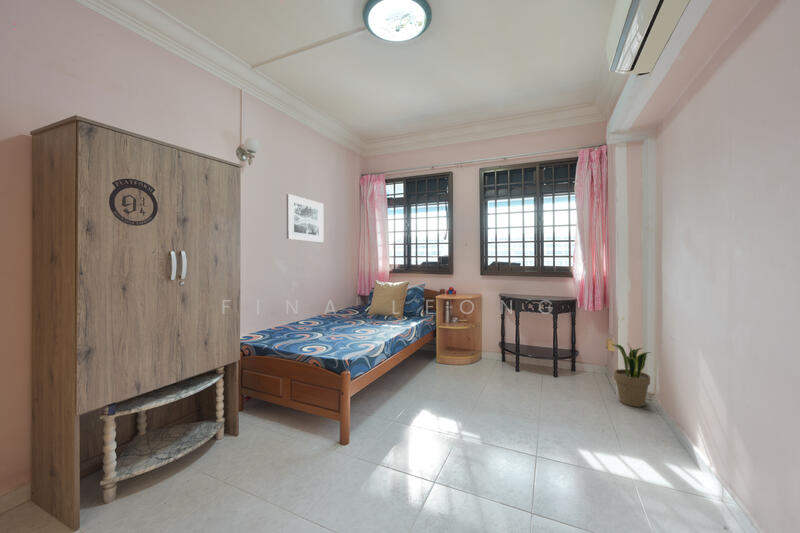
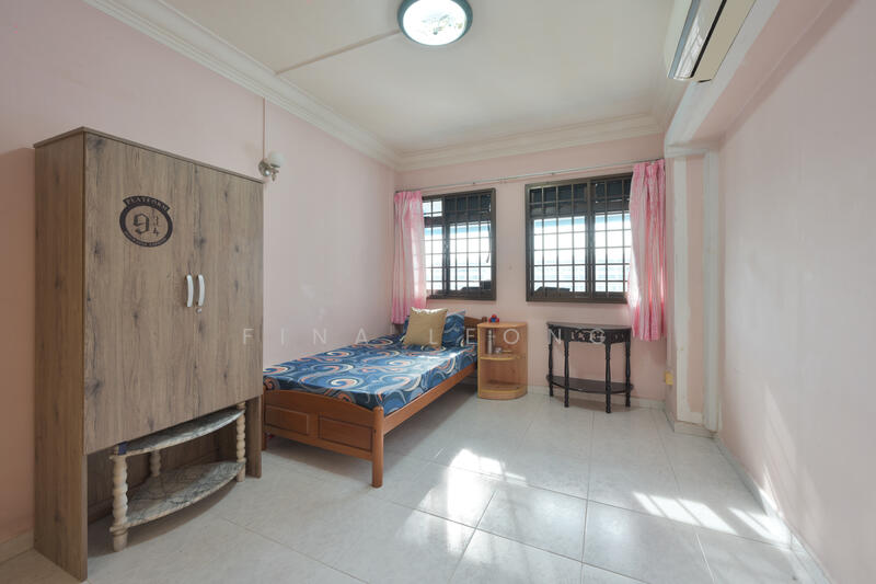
- potted plant [610,342,652,408]
- wall art [286,193,324,243]
